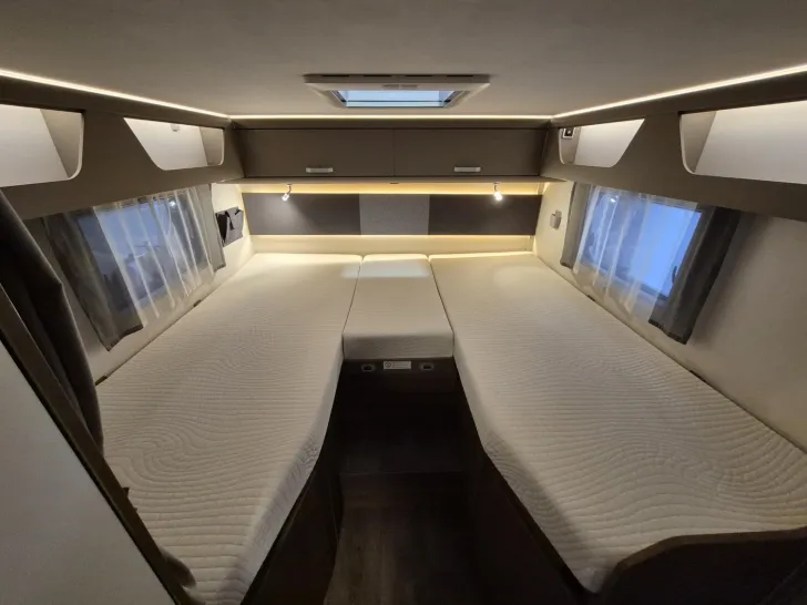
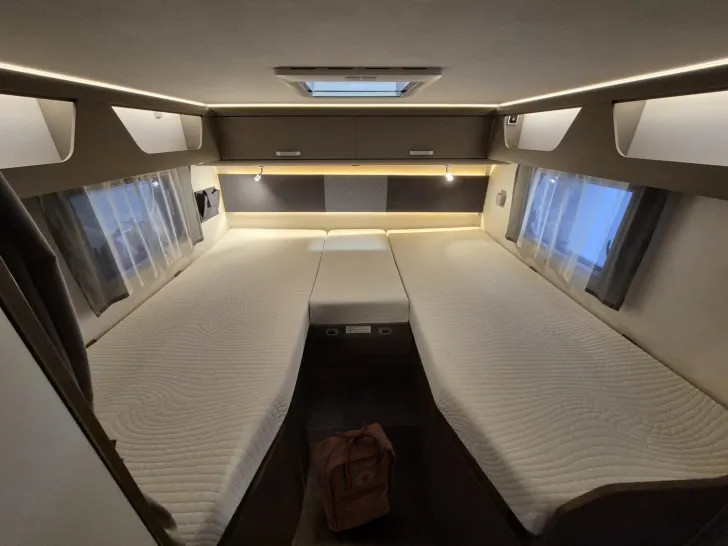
+ backpack [314,421,396,533]
